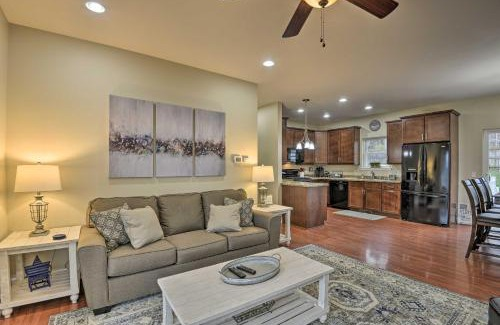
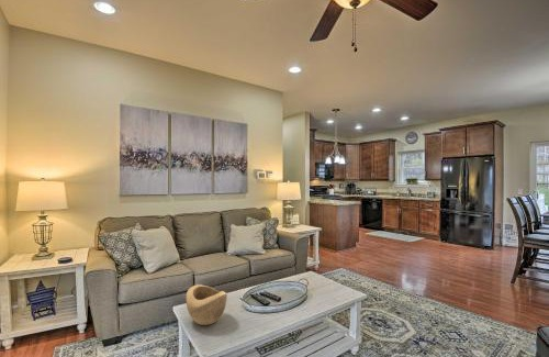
+ decorative bowl [186,283,228,326]
